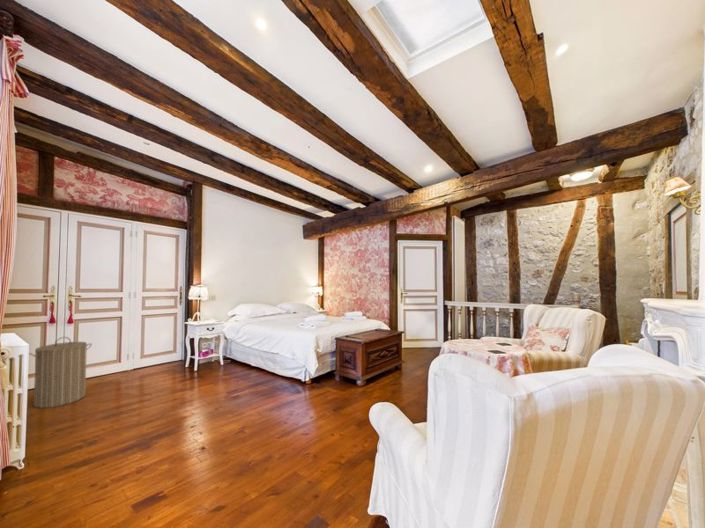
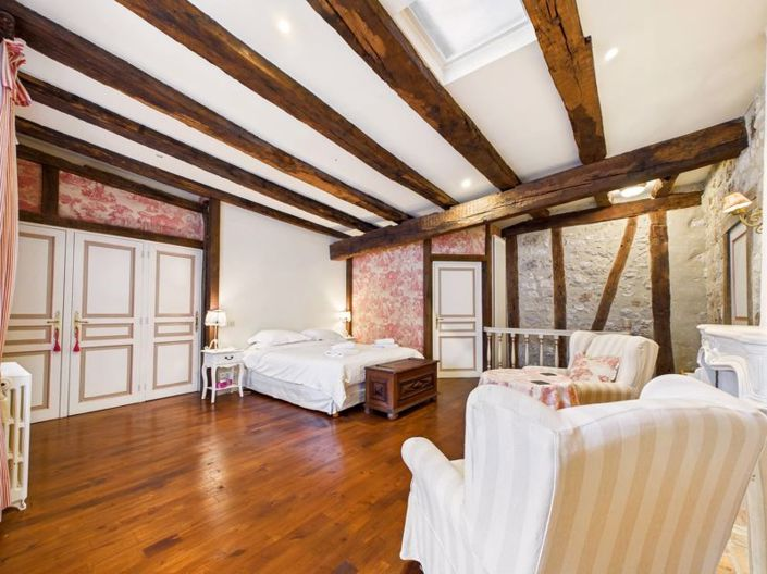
- laundry hamper [28,336,93,409]
